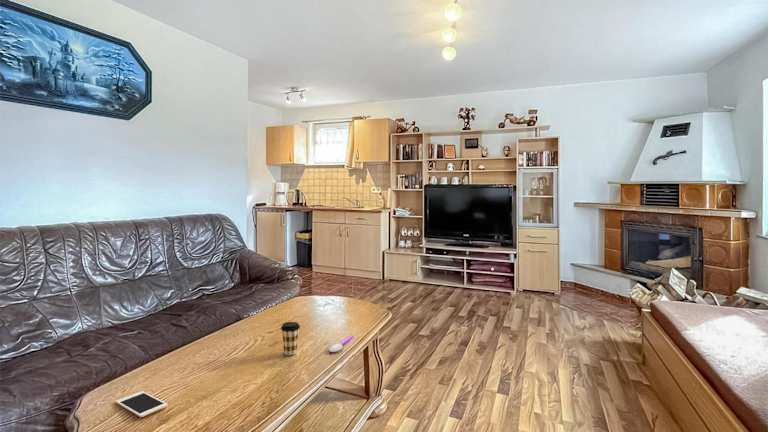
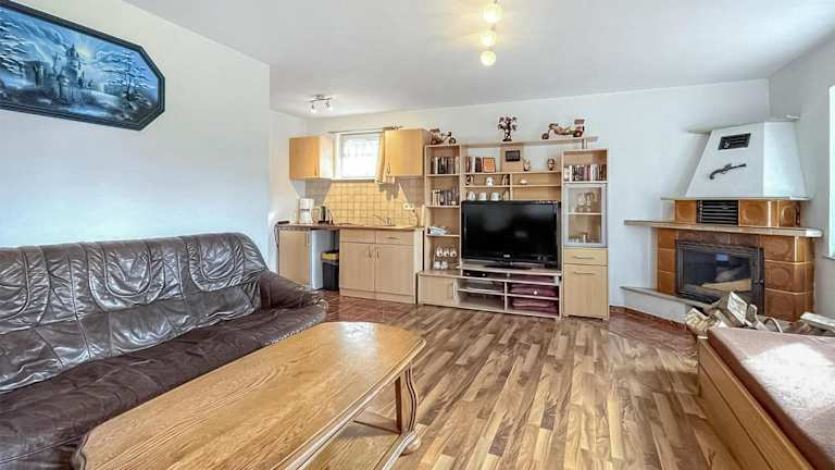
- coffee cup [280,321,301,356]
- spoon [328,335,354,353]
- cell phone [115,390,169,418]
